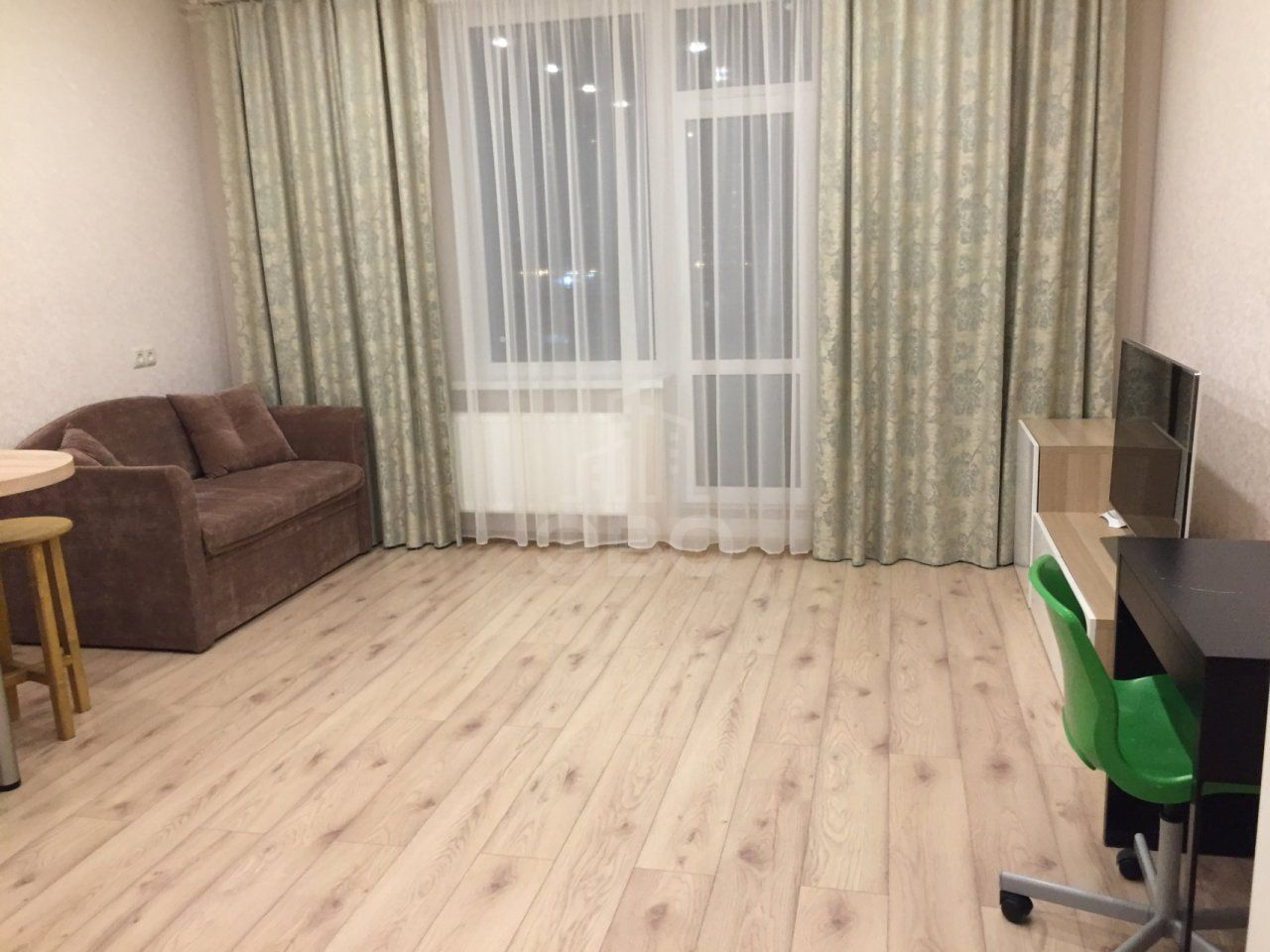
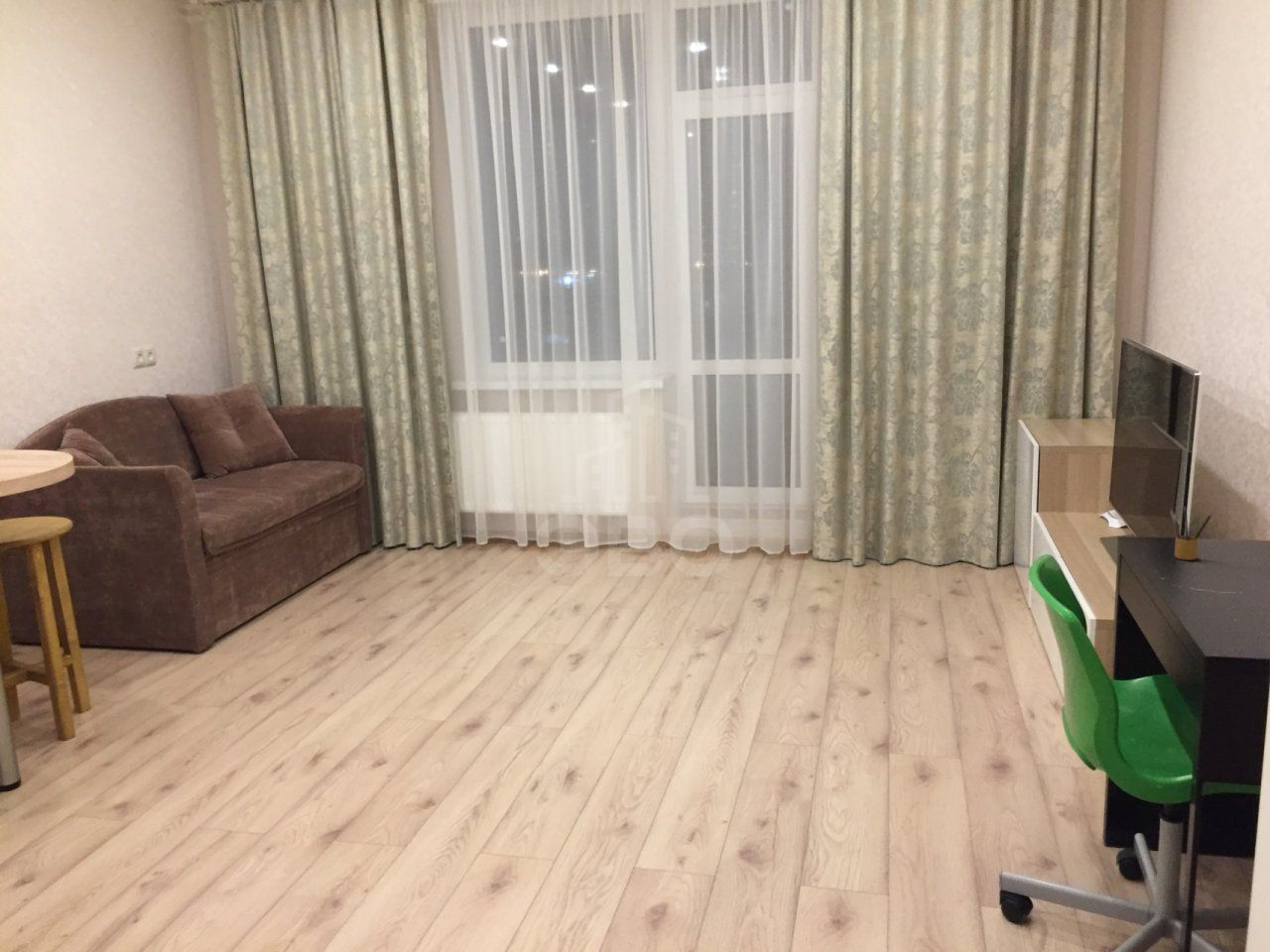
+ pencil box [1169,506,1213,561]
